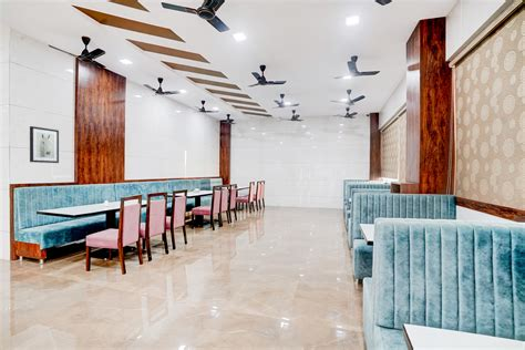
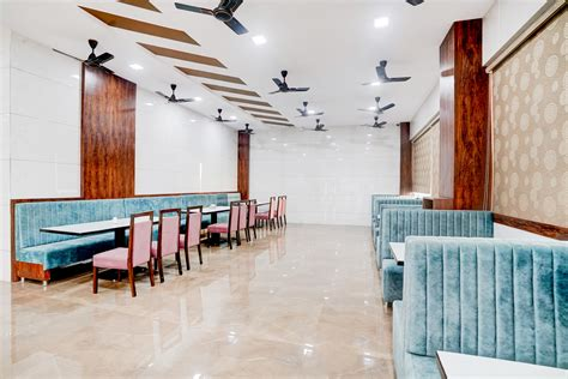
- wall art [29,125,60,164]
